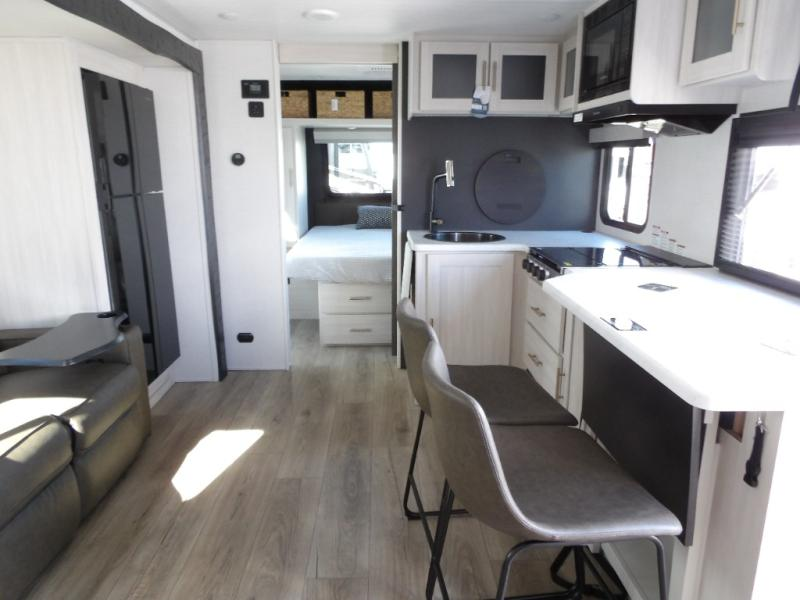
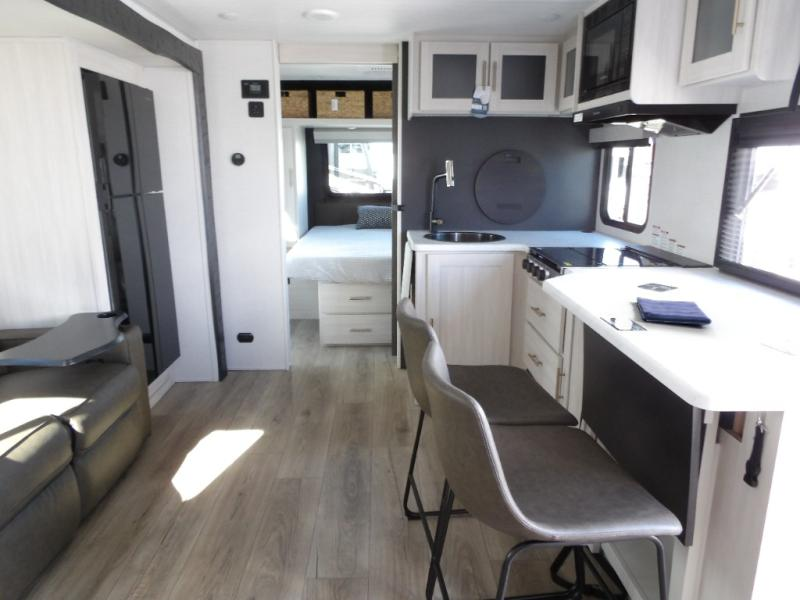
+ dish towel [636,296,713,326]
